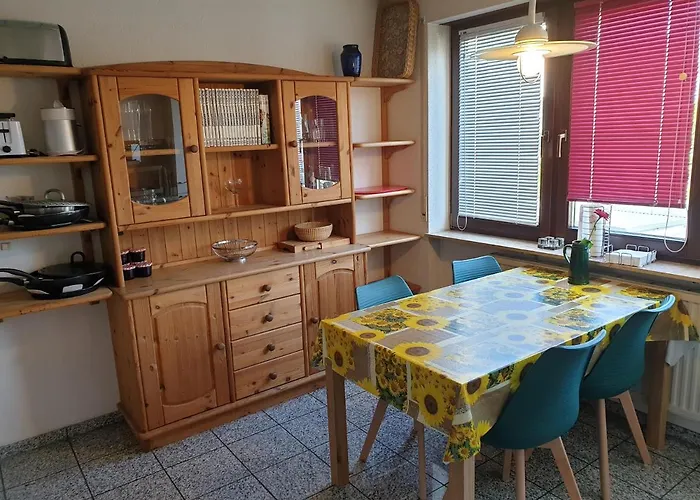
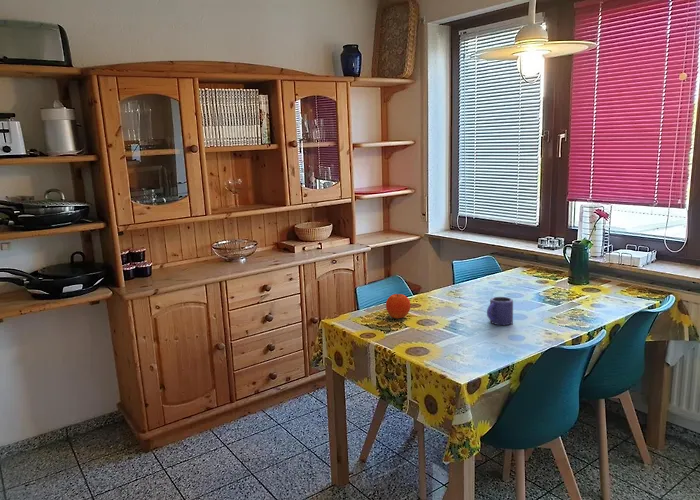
+ fruit [385,293,411,319]
+ mug [486,296,514,326]
